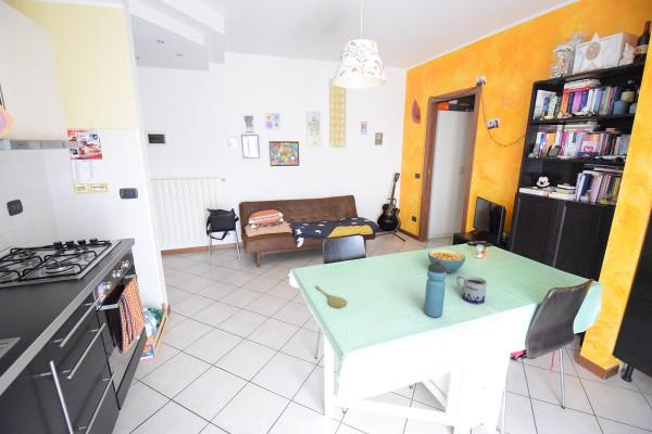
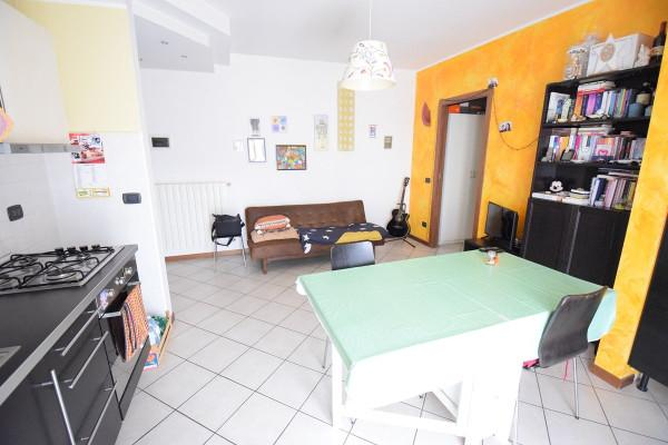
- water bottle [423,260,448,319]
- mug [455,275,488,306]
- spoon [314,284,349,309]
- cereal bowl [427,248,466,273]
